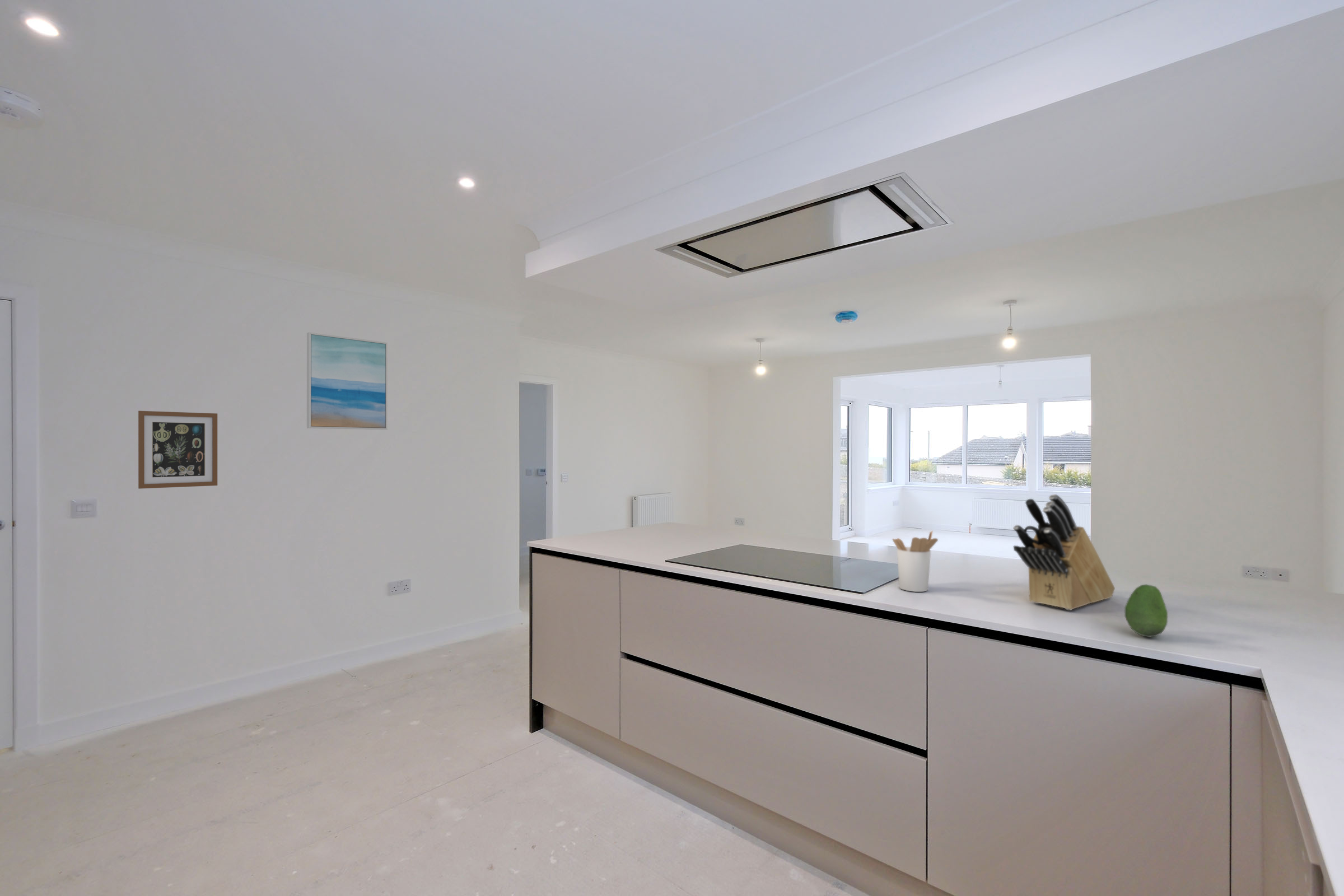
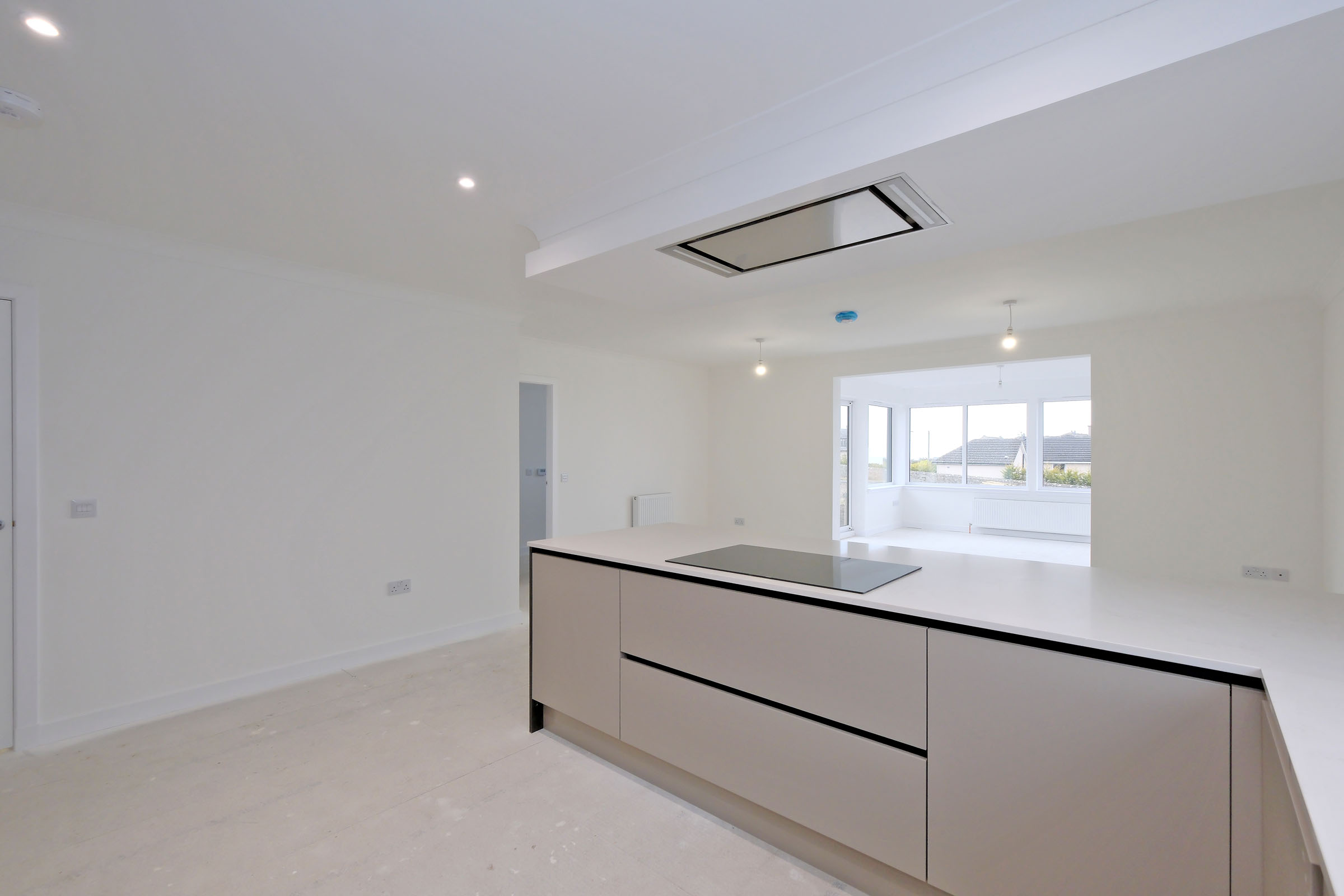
- wall art [138,410,218,489]
- utensil holder [892,530,939,592]
- knife block [1012,493,1116,611]
- fruit [1124,584,1168,638]
- wall art [306,332,388,431]
